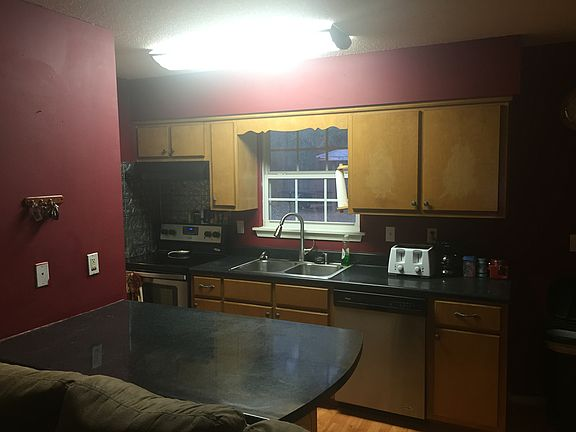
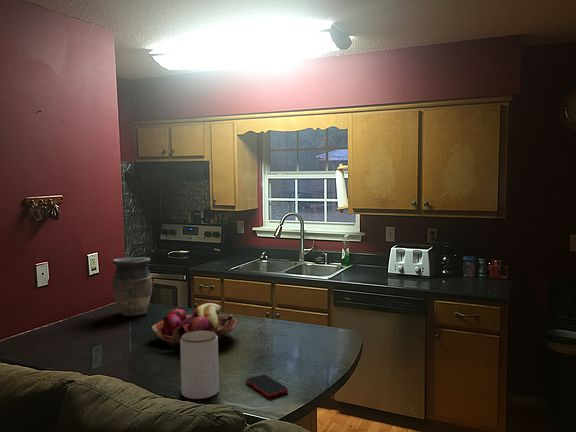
+ jar [179,331,220,400]
+ smartphone [245,374,289,398]
+ fruit basket [151,302,238,348]
+ vase [111,256,153,317]
